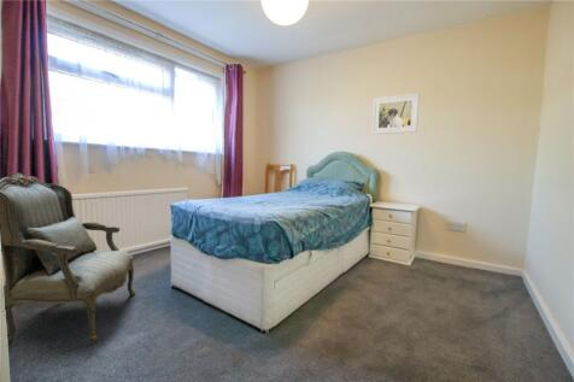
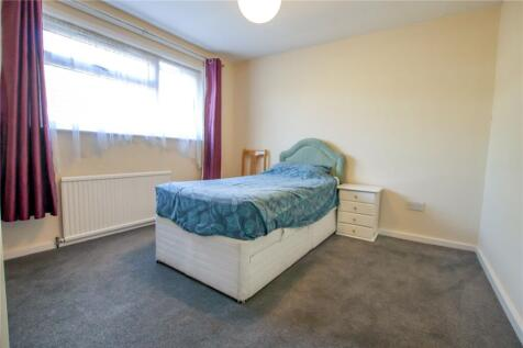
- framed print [371,92,421,136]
- armchair [0,171,136,346]
